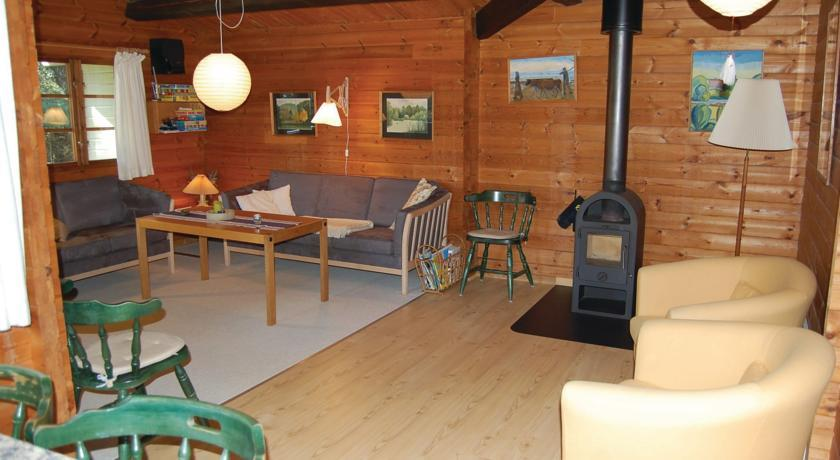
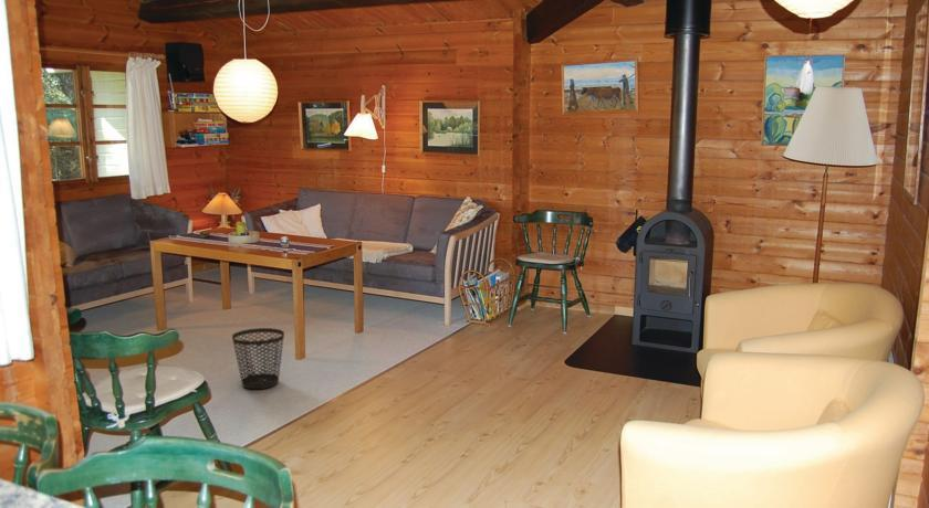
+ wastebasket [231,327,285,390]
